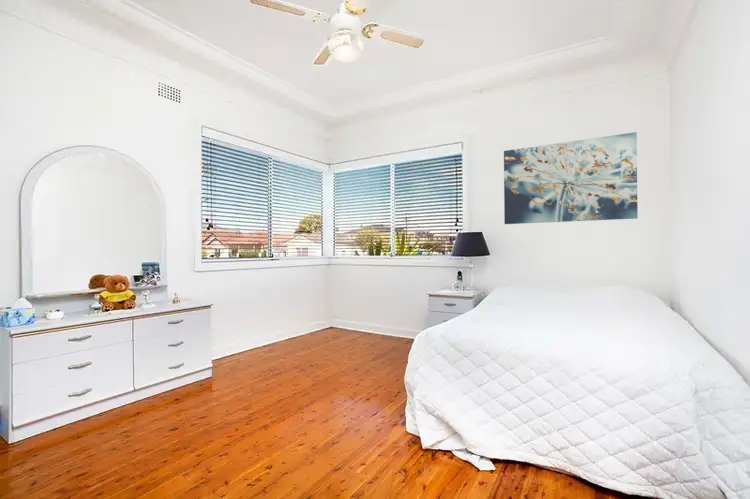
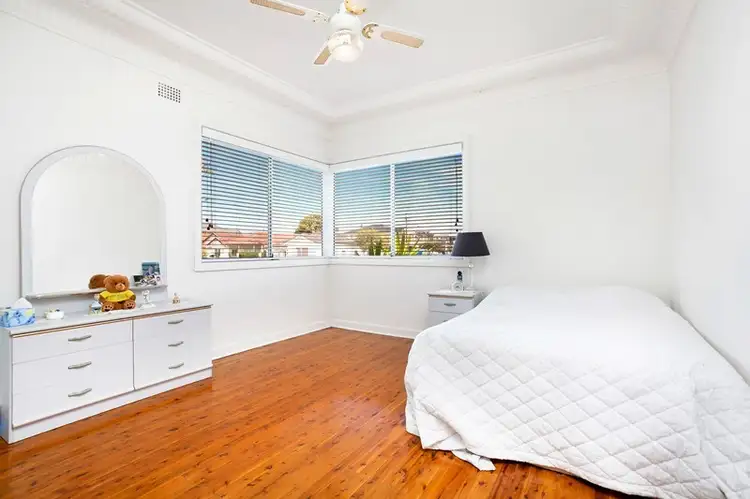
- wall art [503,131,639,225]
